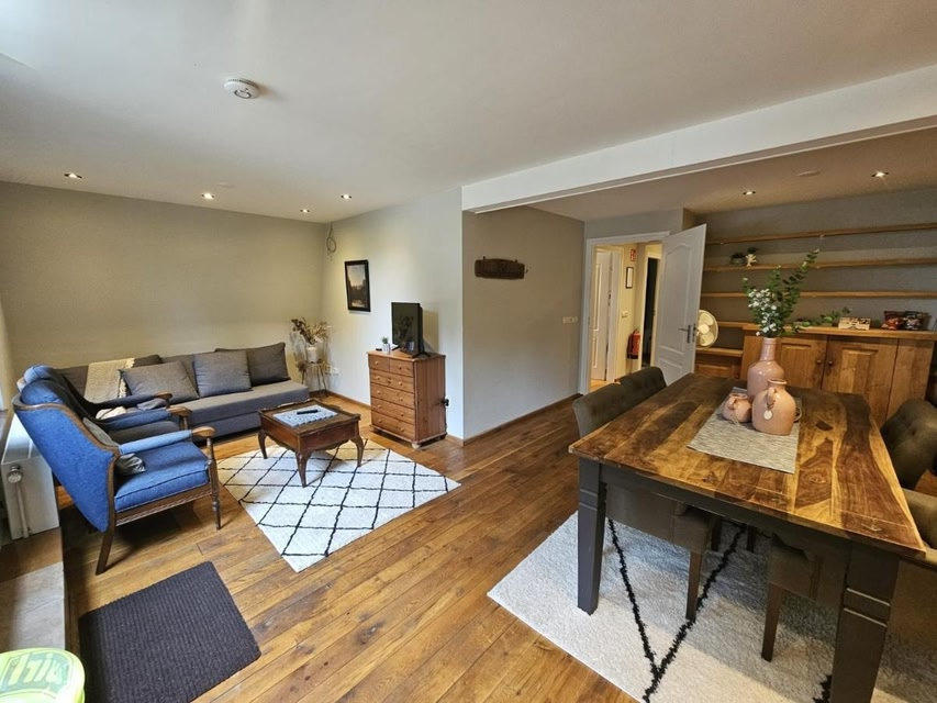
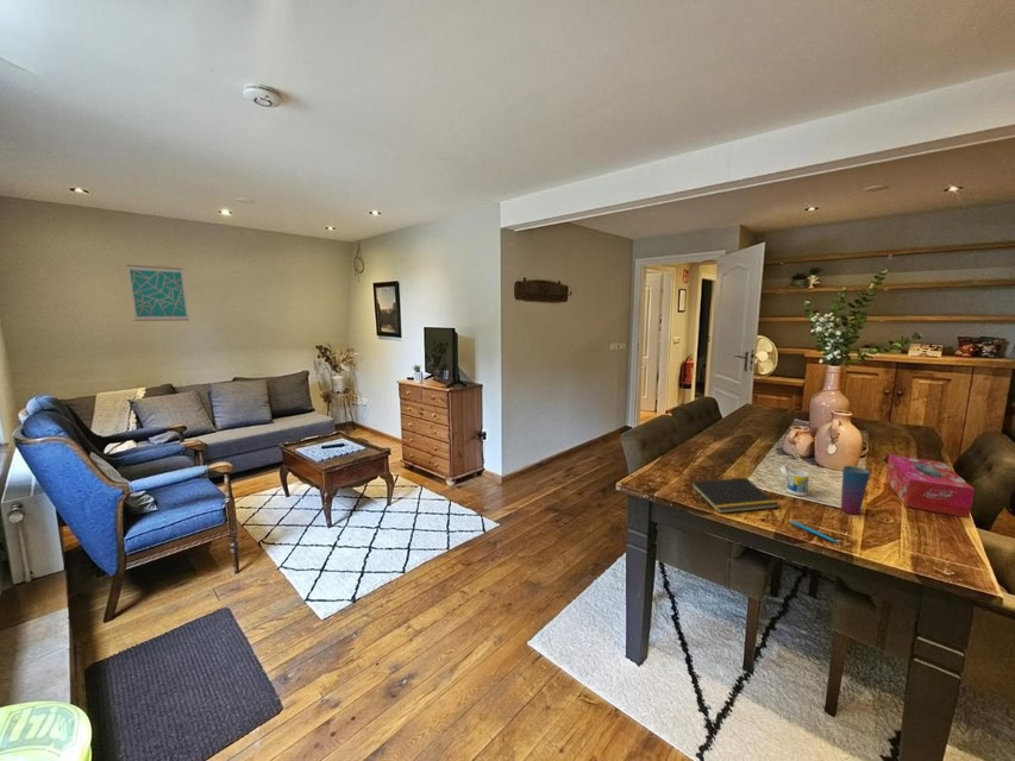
+ wall art [126,264,190,322]
+ pen [789,520,840,545]
+ cup [840,465,871,516]
+ tissue box [884,453,976,518]
+ notepad [688,477,781,515]
+ cup [779,464,810,497]
